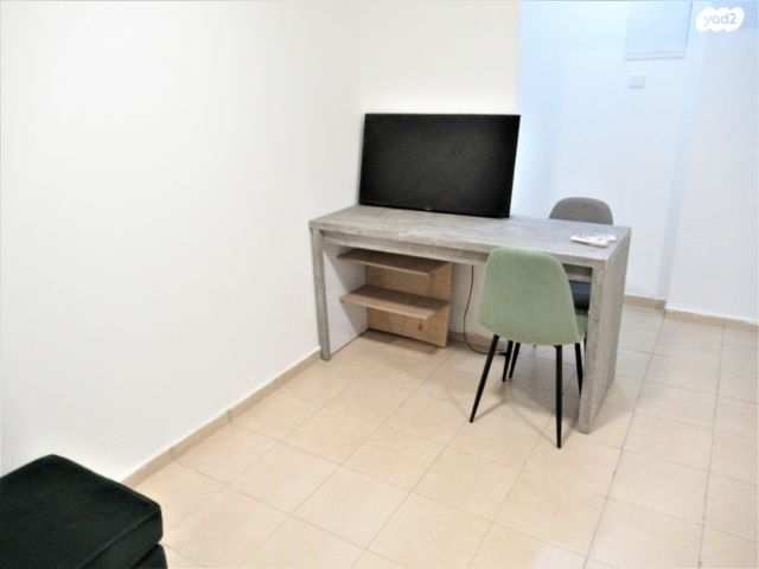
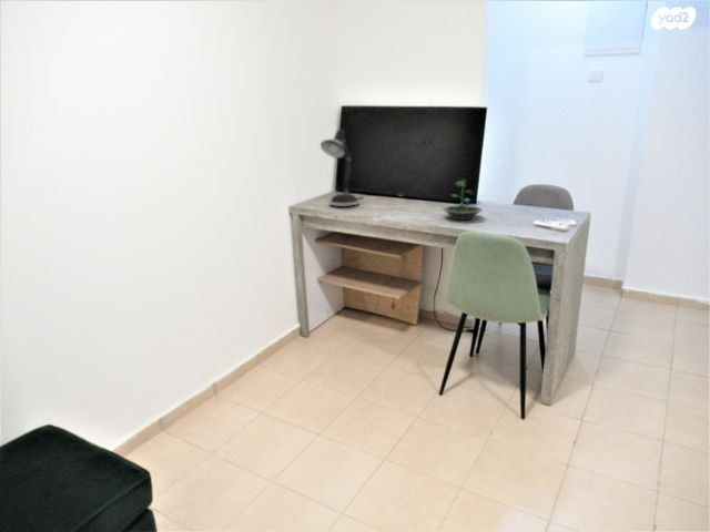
+ desk lamp [320,129,365,207]
+ terrarium [442,177,484,222]
